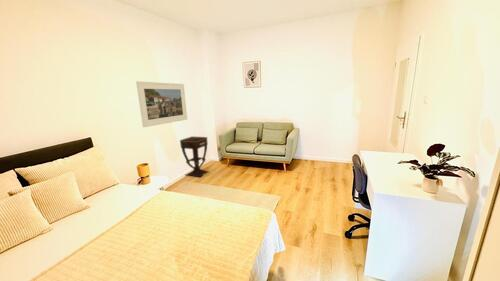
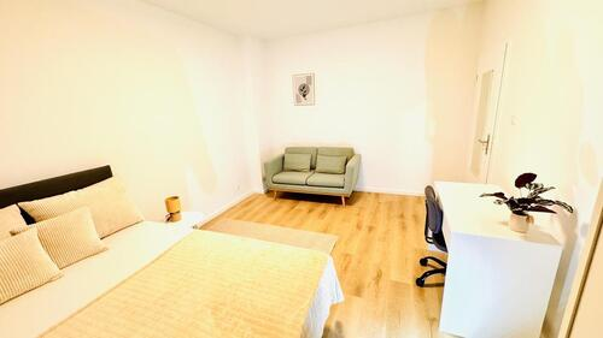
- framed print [135,80,188,128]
- side table [179,135,210,178]
